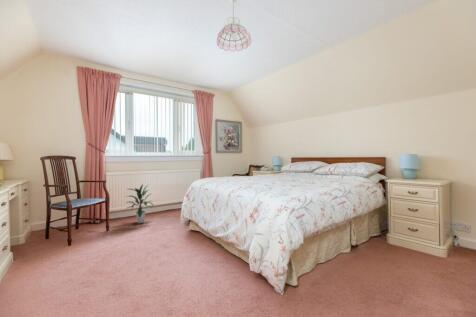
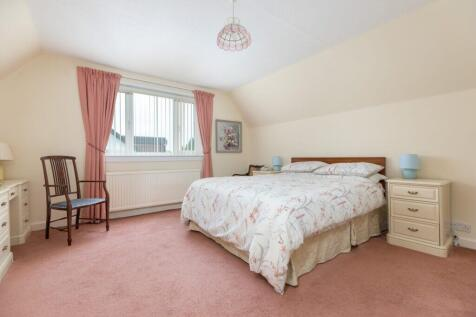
- indoor plant [124,183,155,224]
